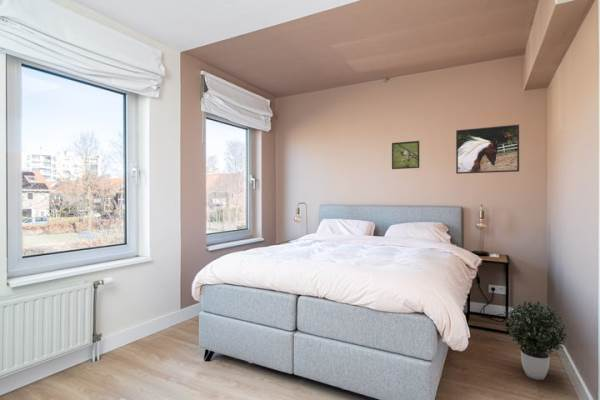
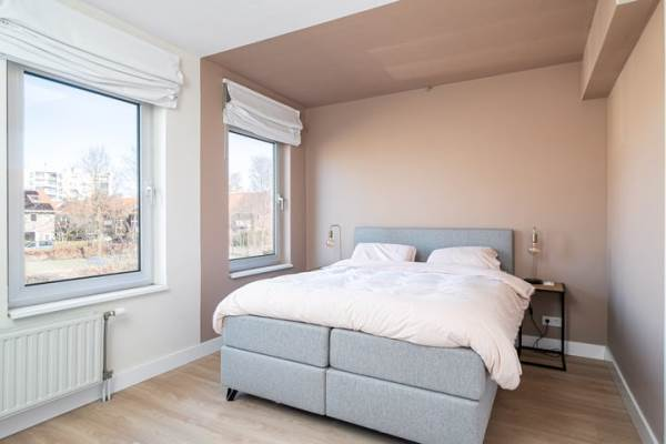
- potted plant [504,300,569,381]
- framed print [391,140,420,170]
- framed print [455,123,520,175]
